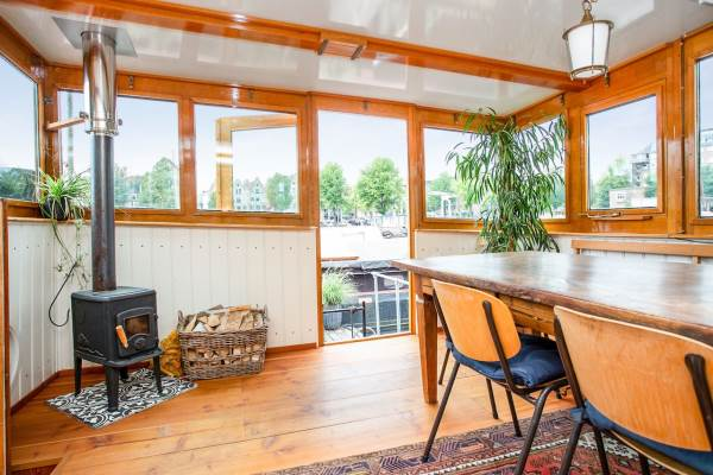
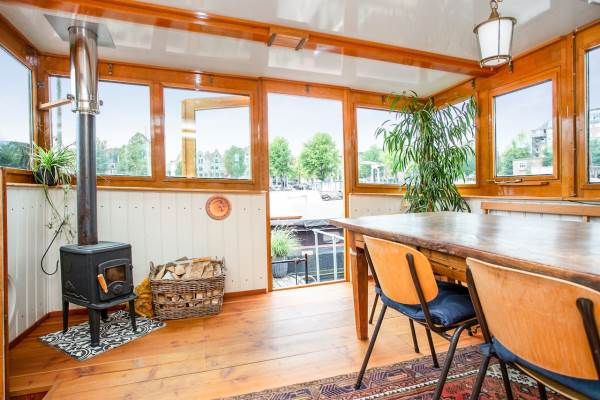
+ decorative plate [205,194,233,221]
